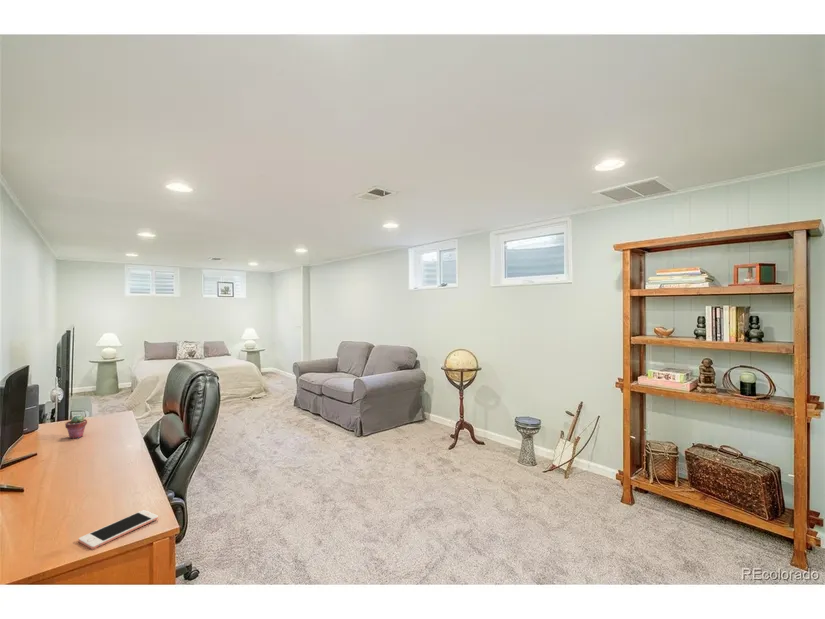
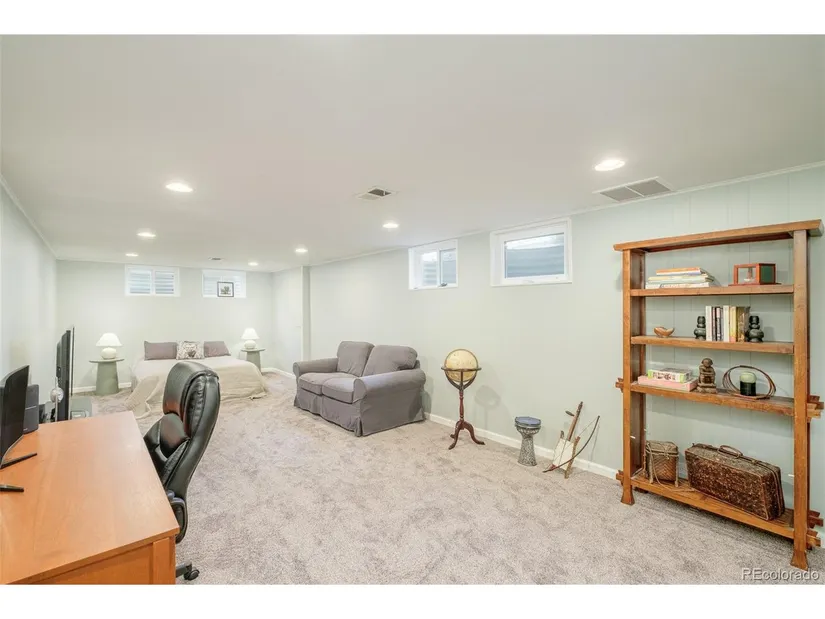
- potted succulent [64,414,88,440]
- cell phone [78,509,159,550]
